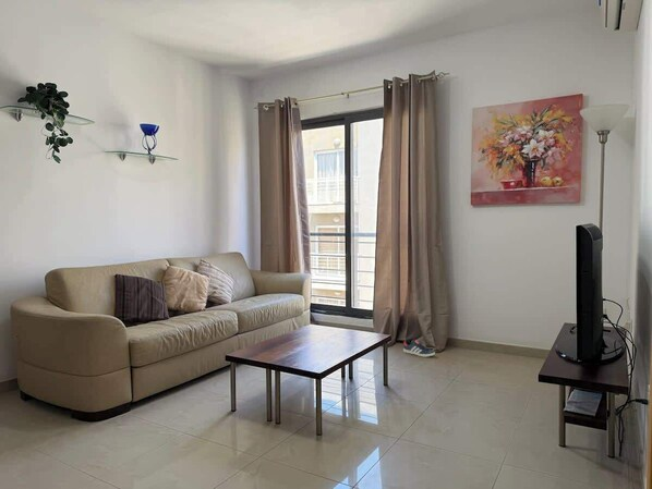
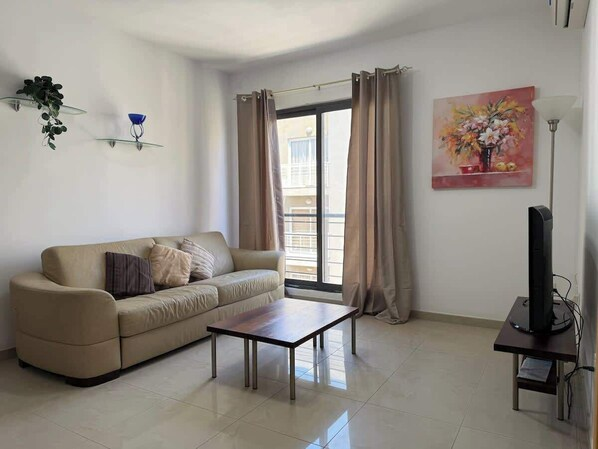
- sneaker [402,338,436,358]
